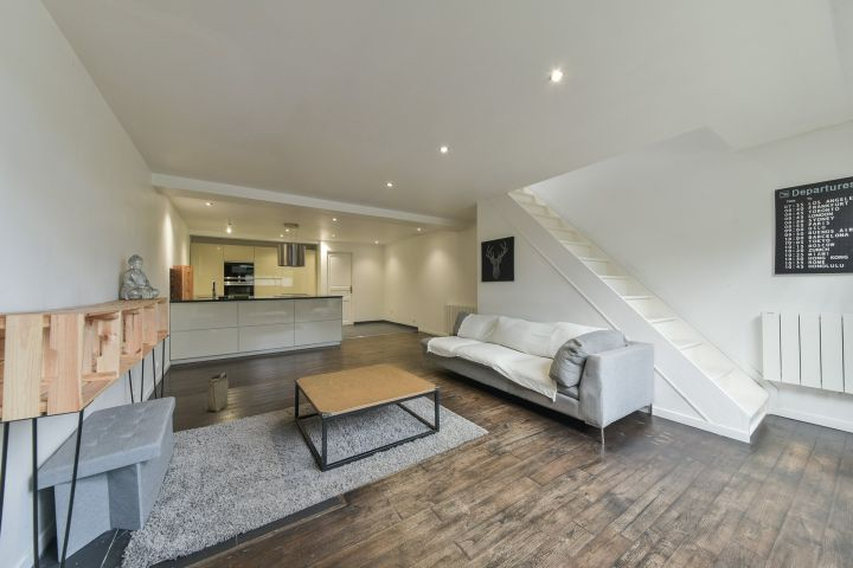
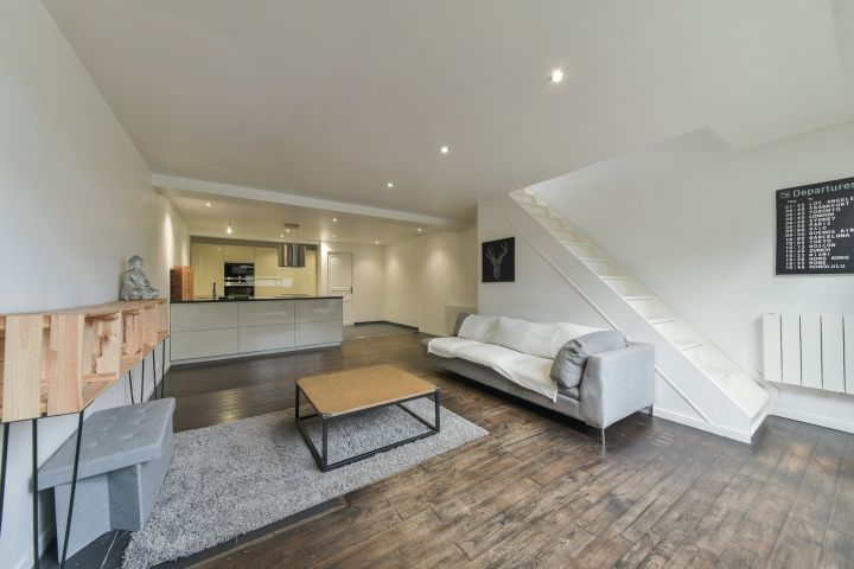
- basket [204,372,230,413]
